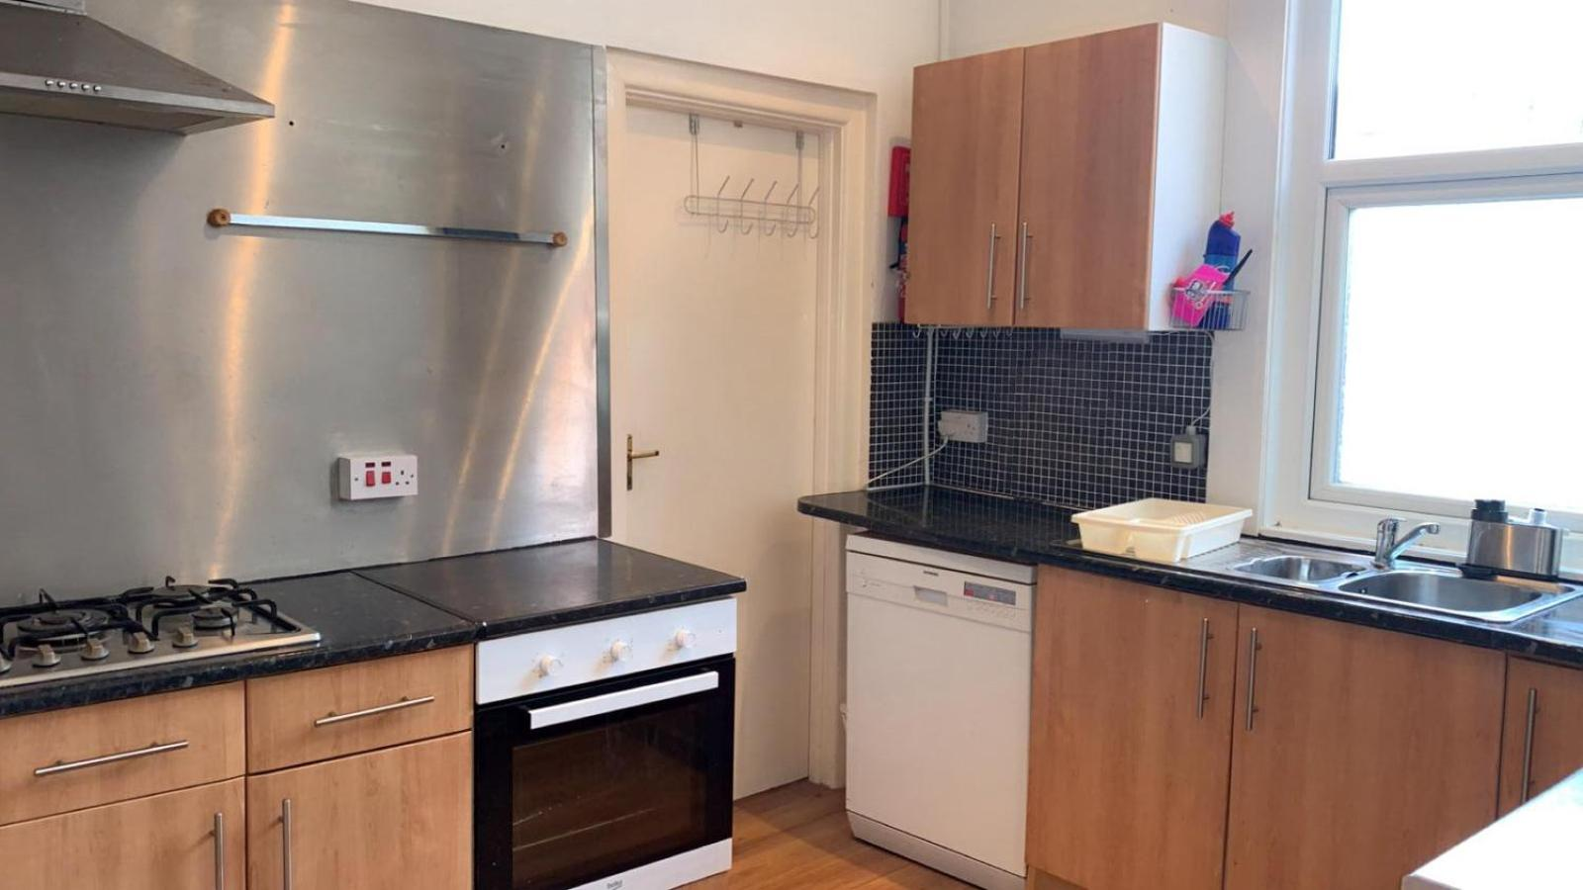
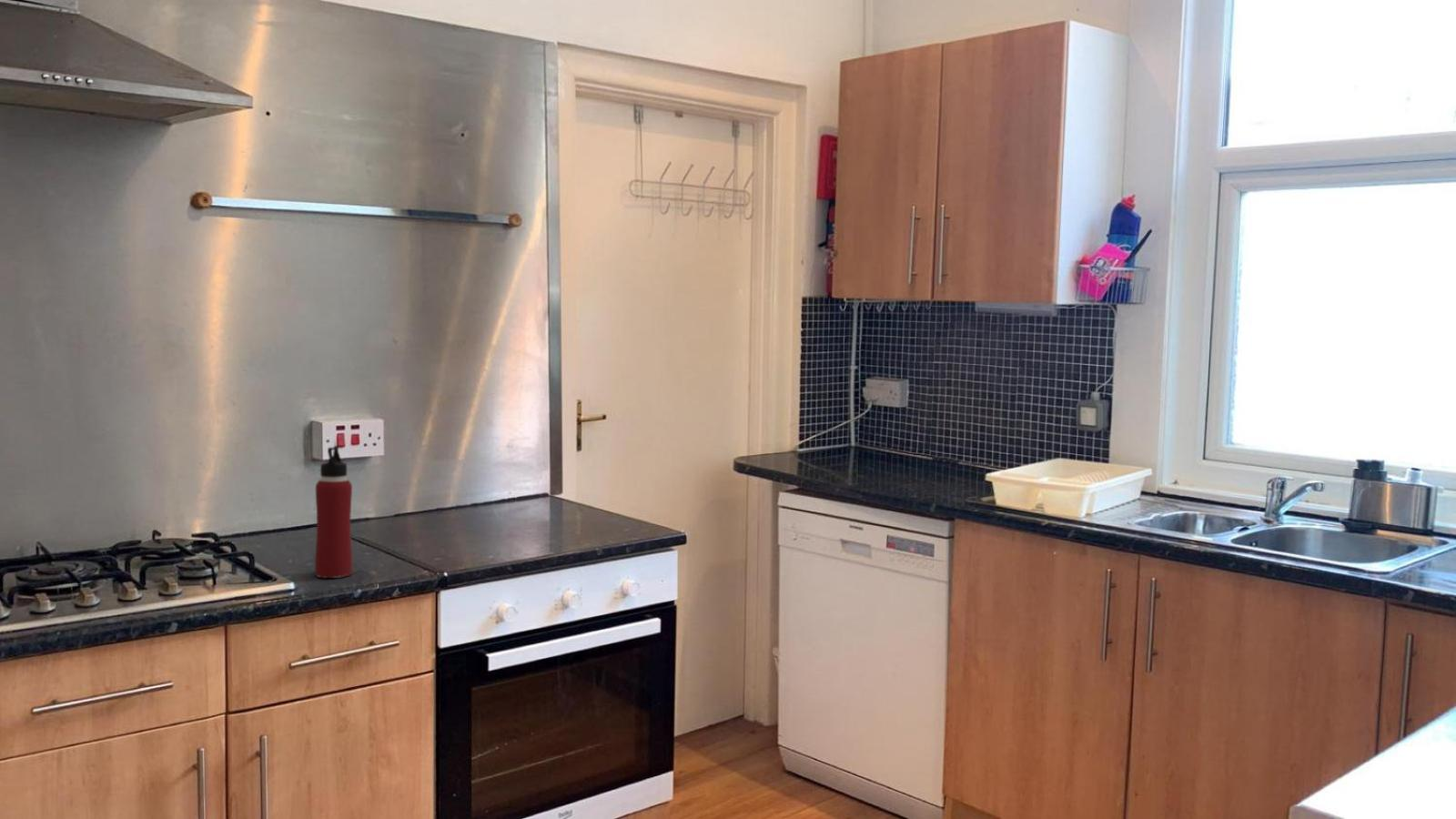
+ water bottle [314,445,353,579]
